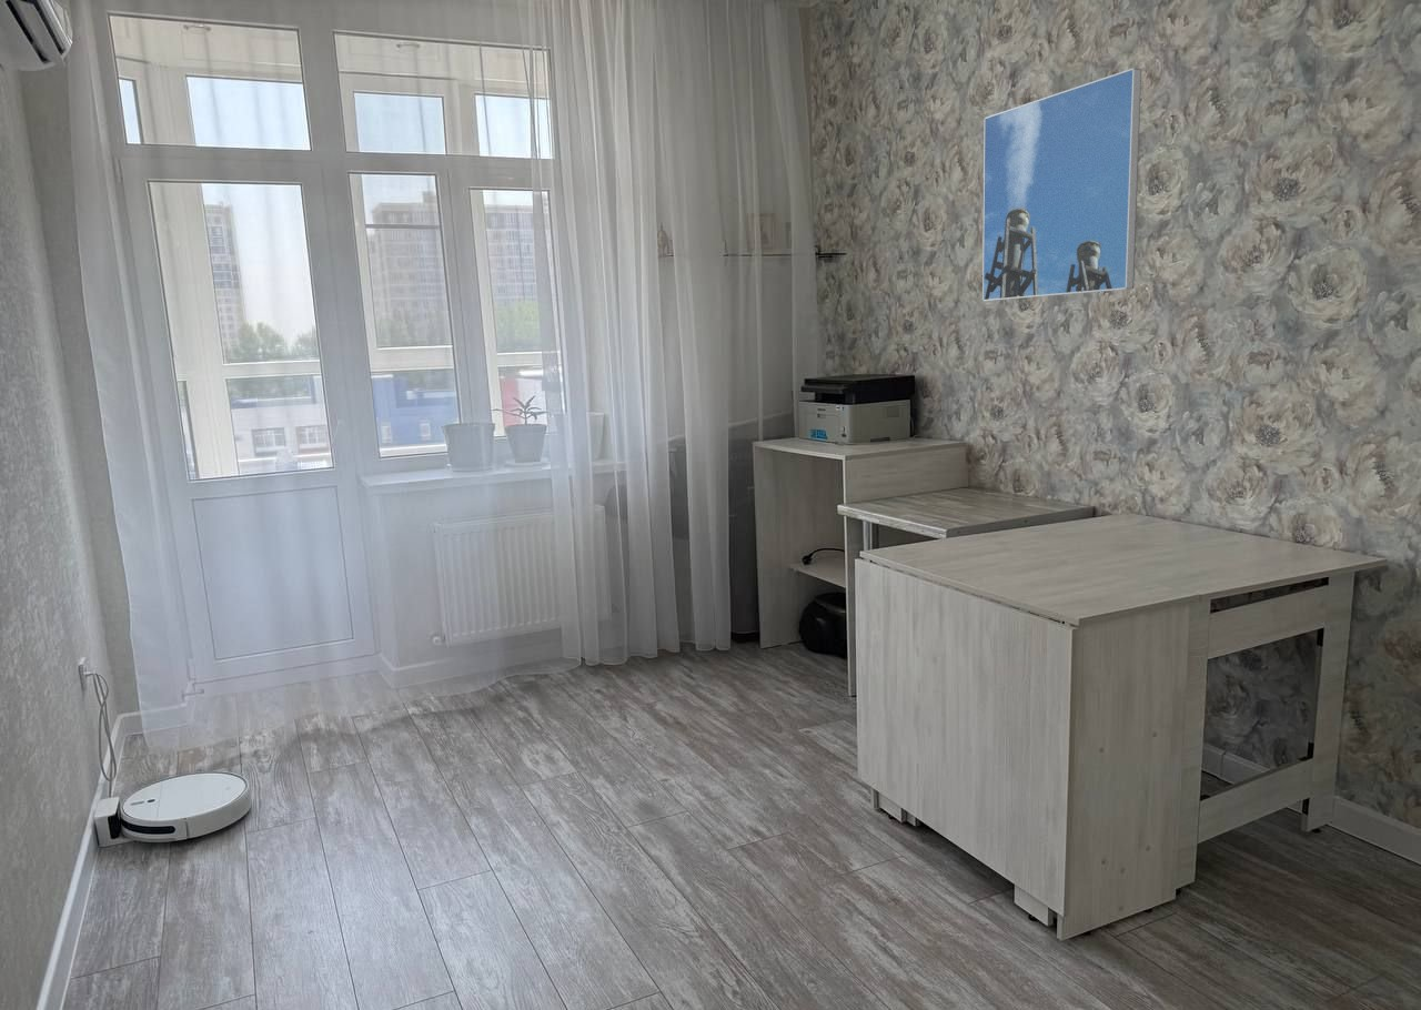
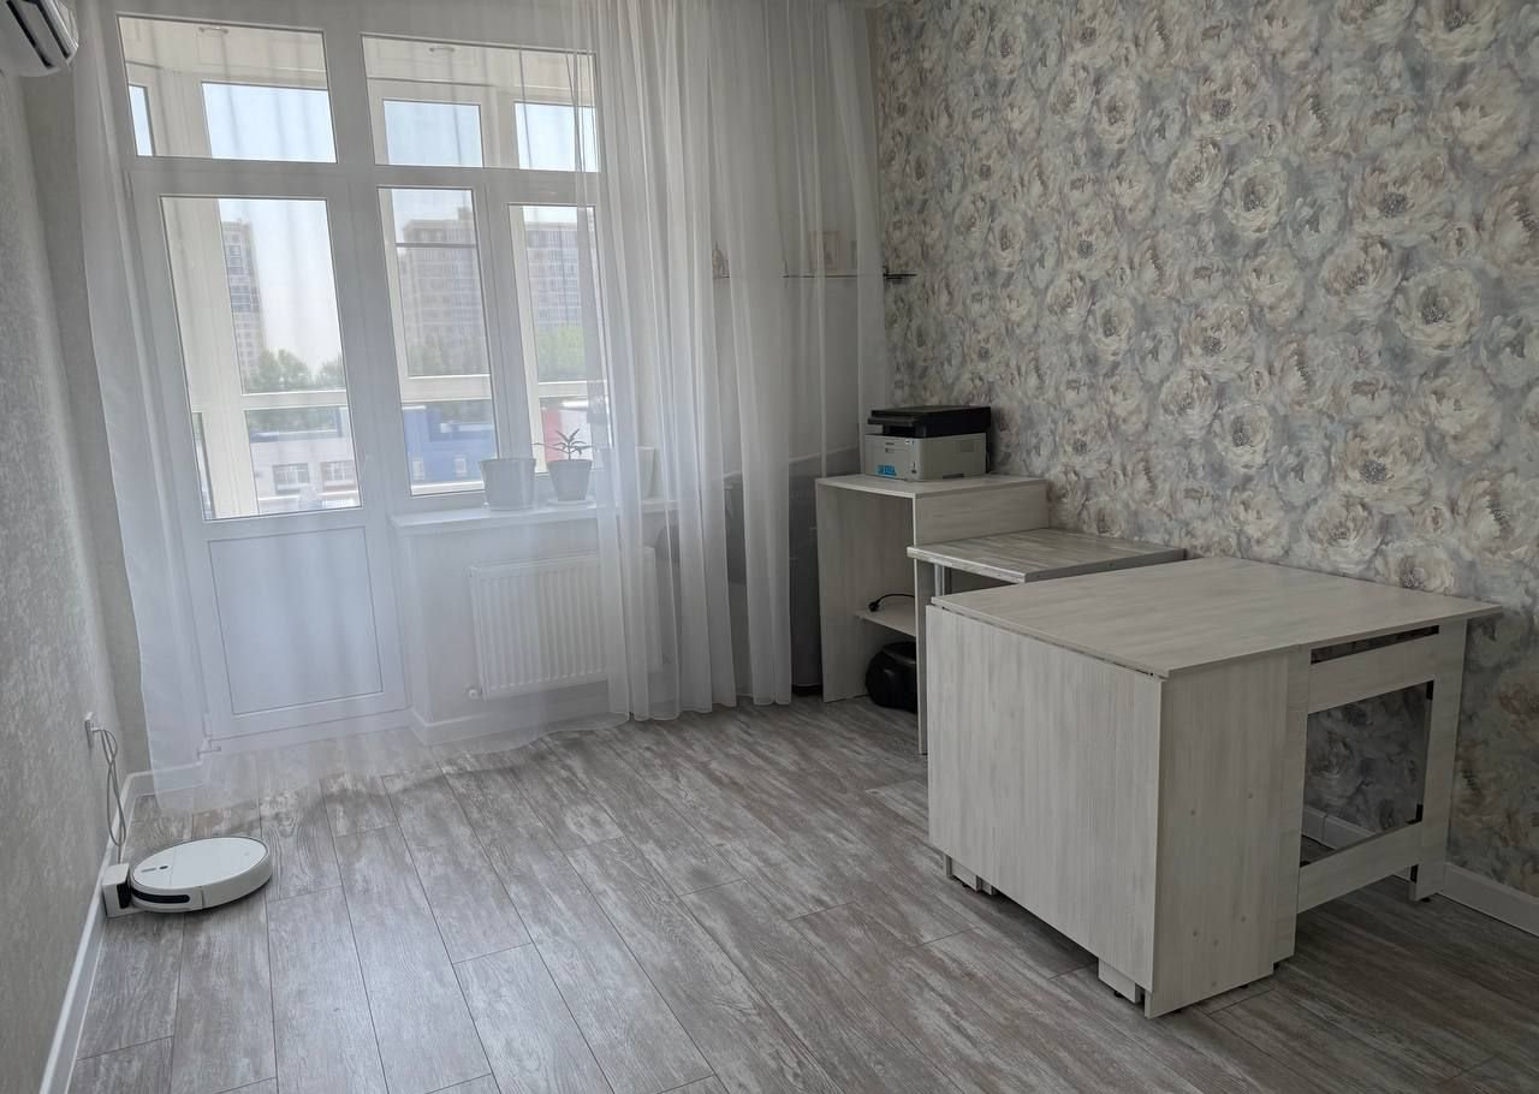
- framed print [981,67,1142,302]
